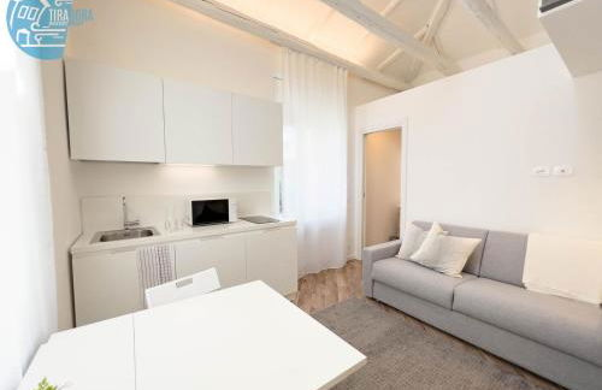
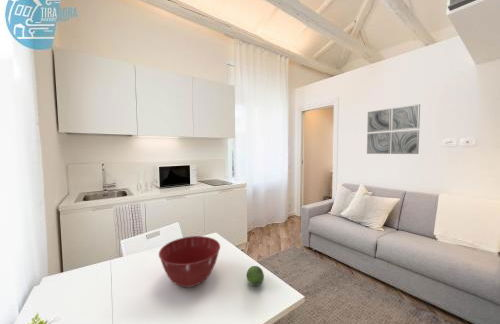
+ fruit [246,265,265,287]
+ wall art [366,103,421,155]
+ mixing bowl [158,235,221,288]
